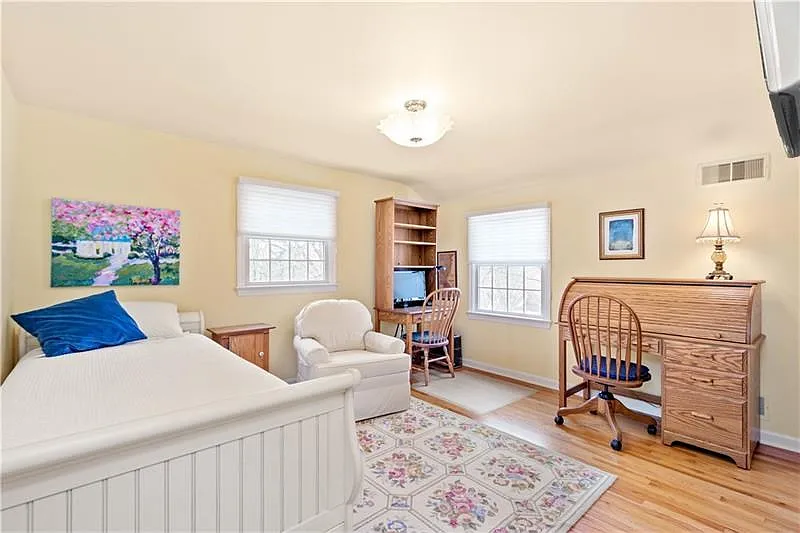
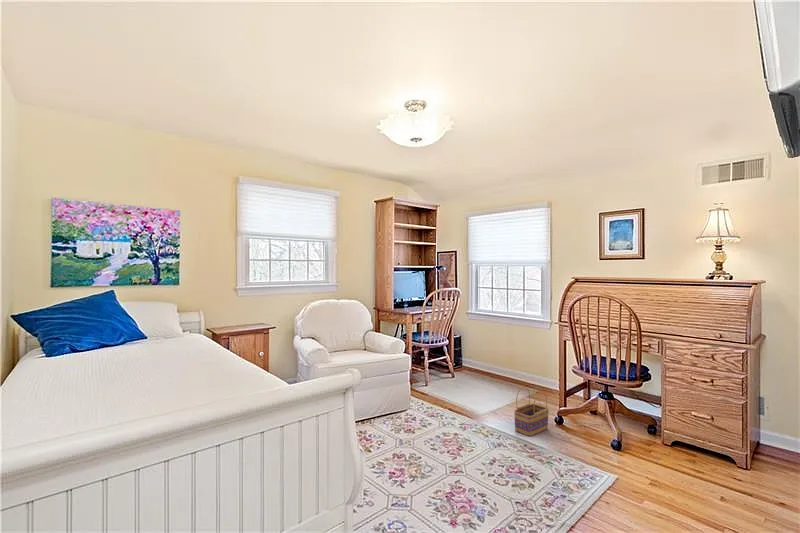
+ basket [513,386,550,437]
